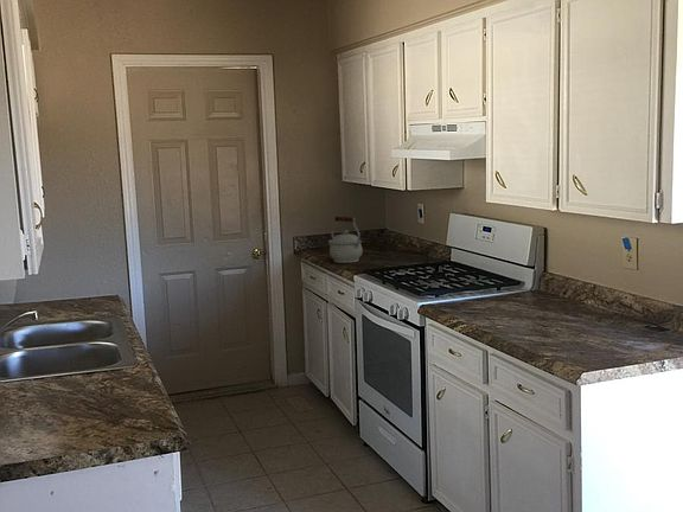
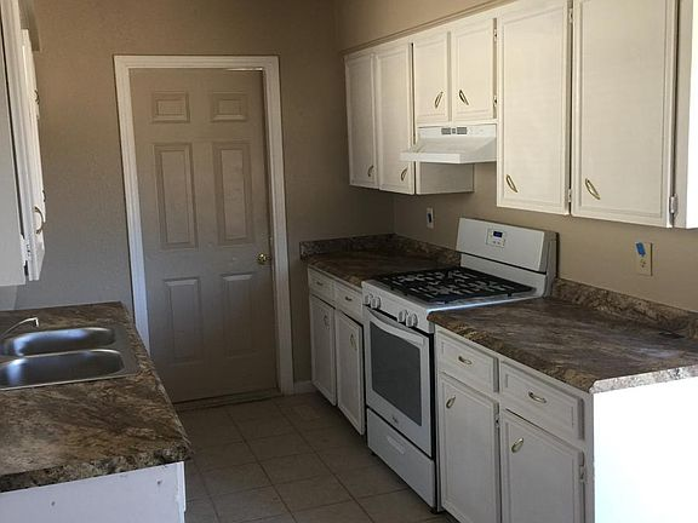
- kettle [327,216,364,264]
